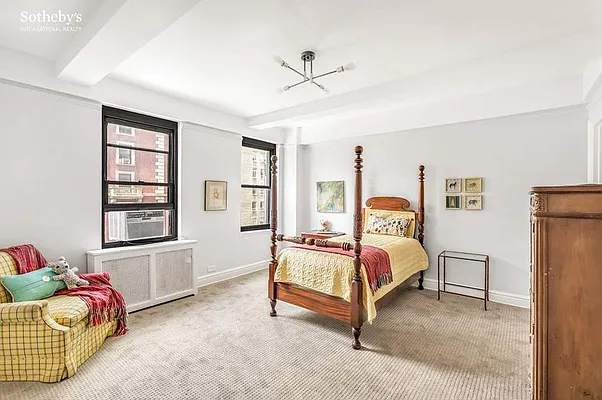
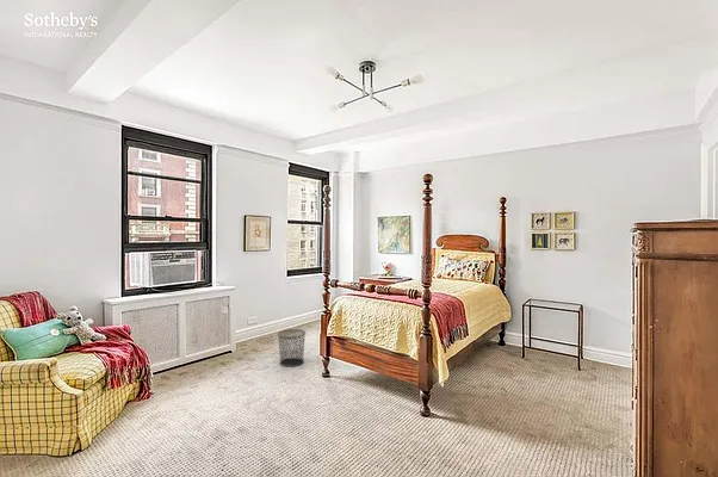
+ waste bin [277,328,307,367]
